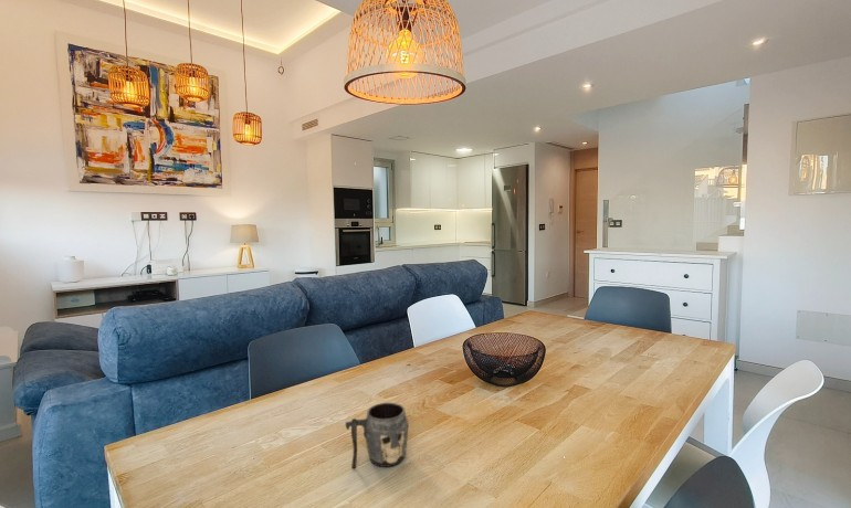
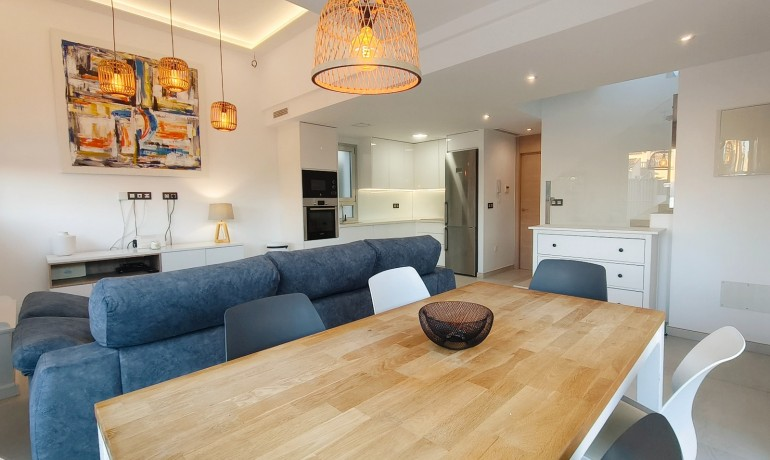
- mug [345,402,410,469]
